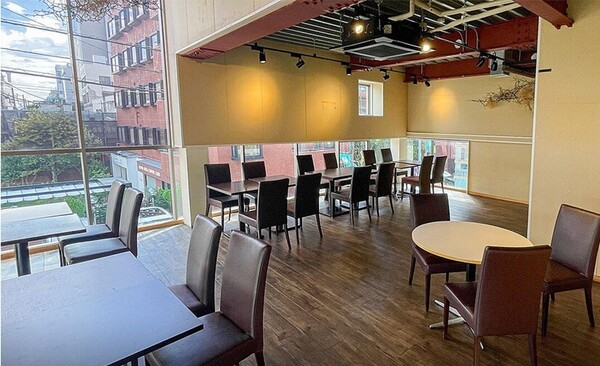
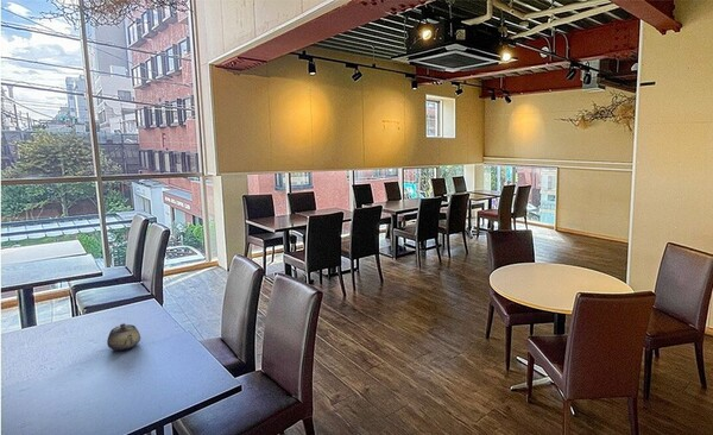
+ teapot [106,322,141,352]
